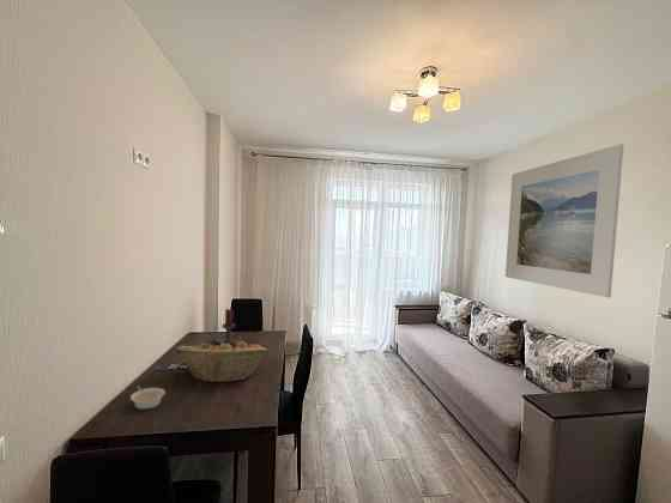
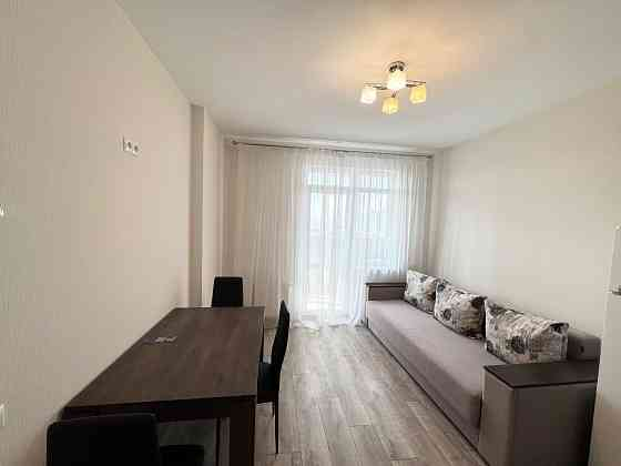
- legume [129,384,167,411]
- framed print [504,143,624,298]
- fruit basket [175,340,268,383]
- candle holder [214,308,242,346]
